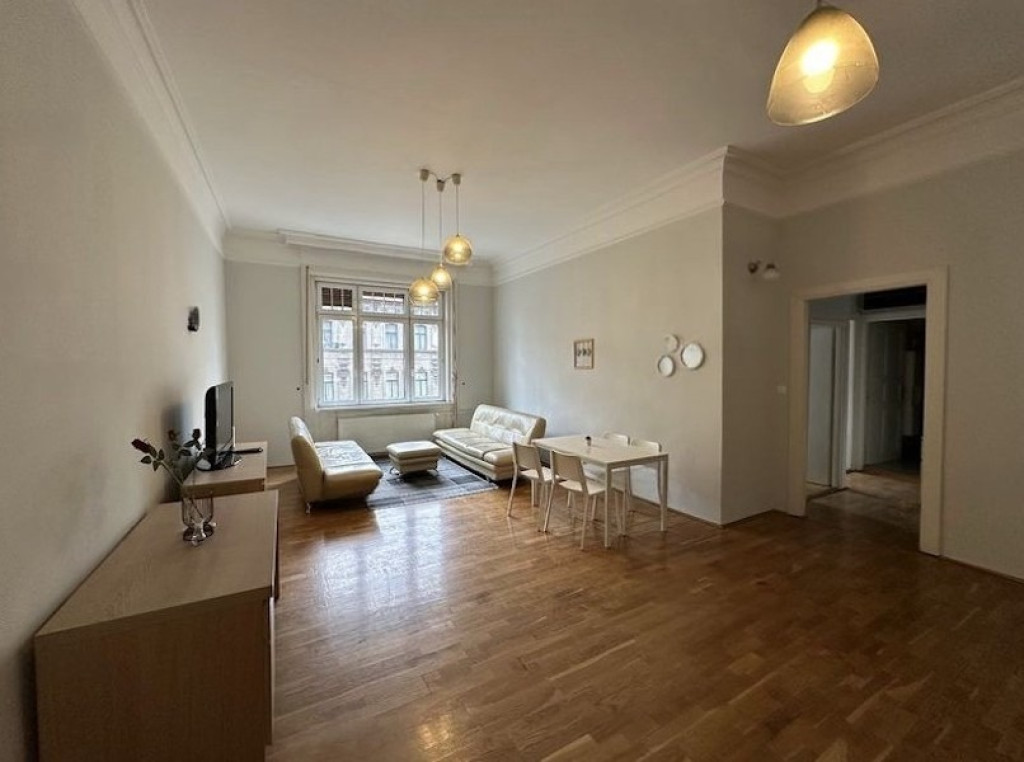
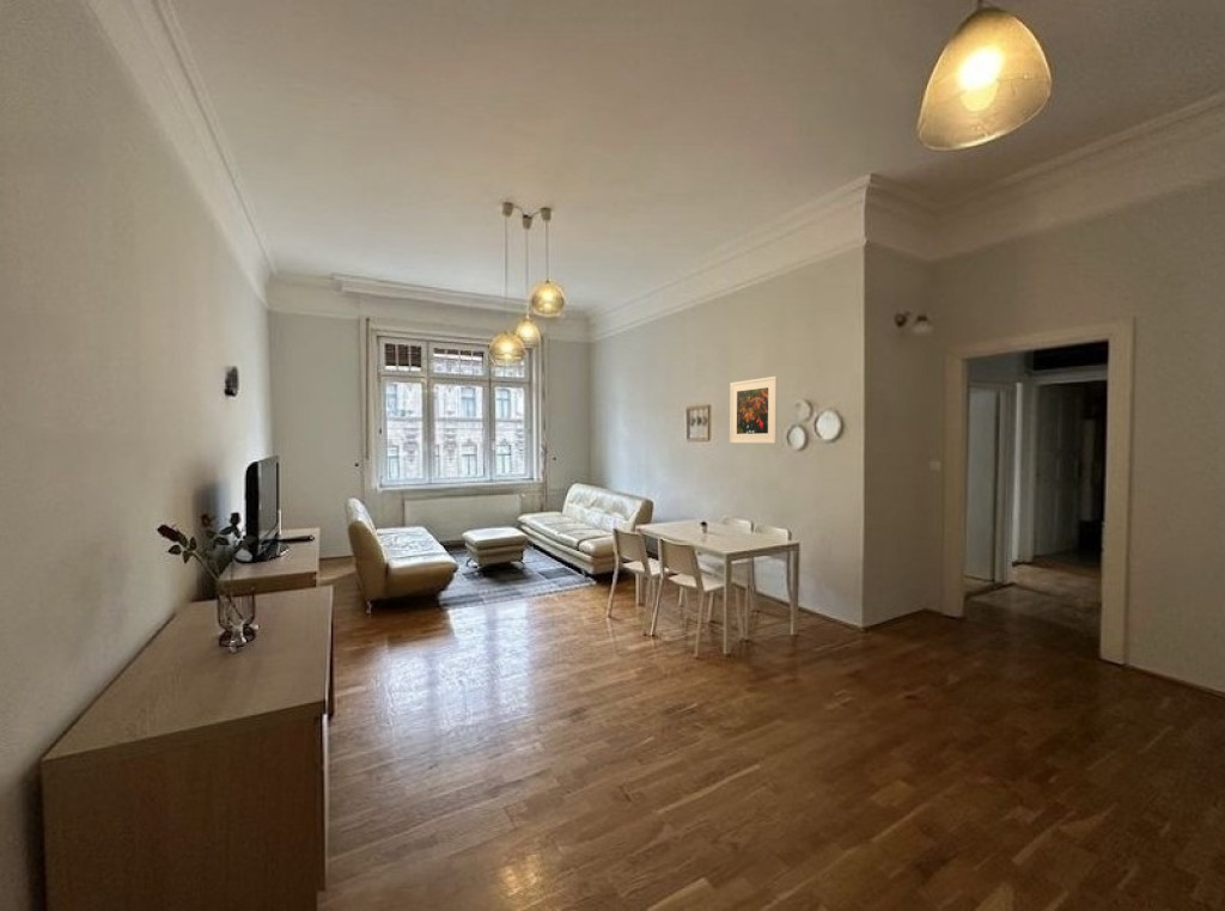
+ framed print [729,375,779,445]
